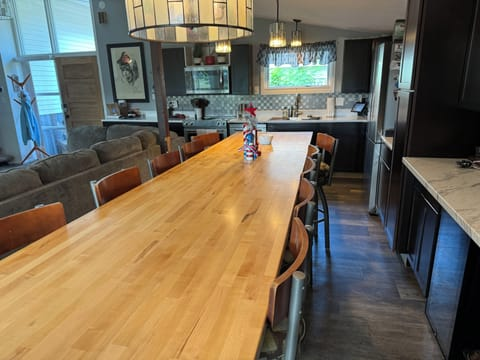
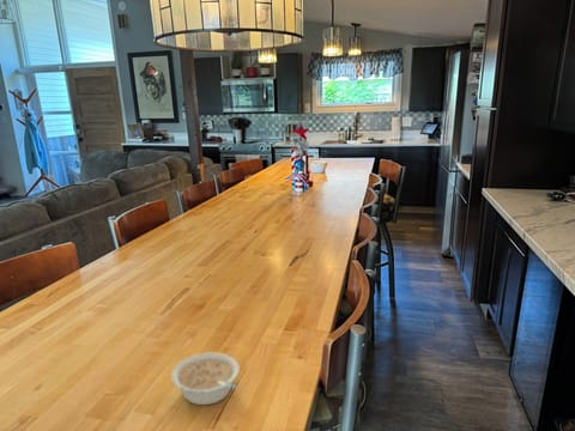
+ legume [170,351,241,406]
